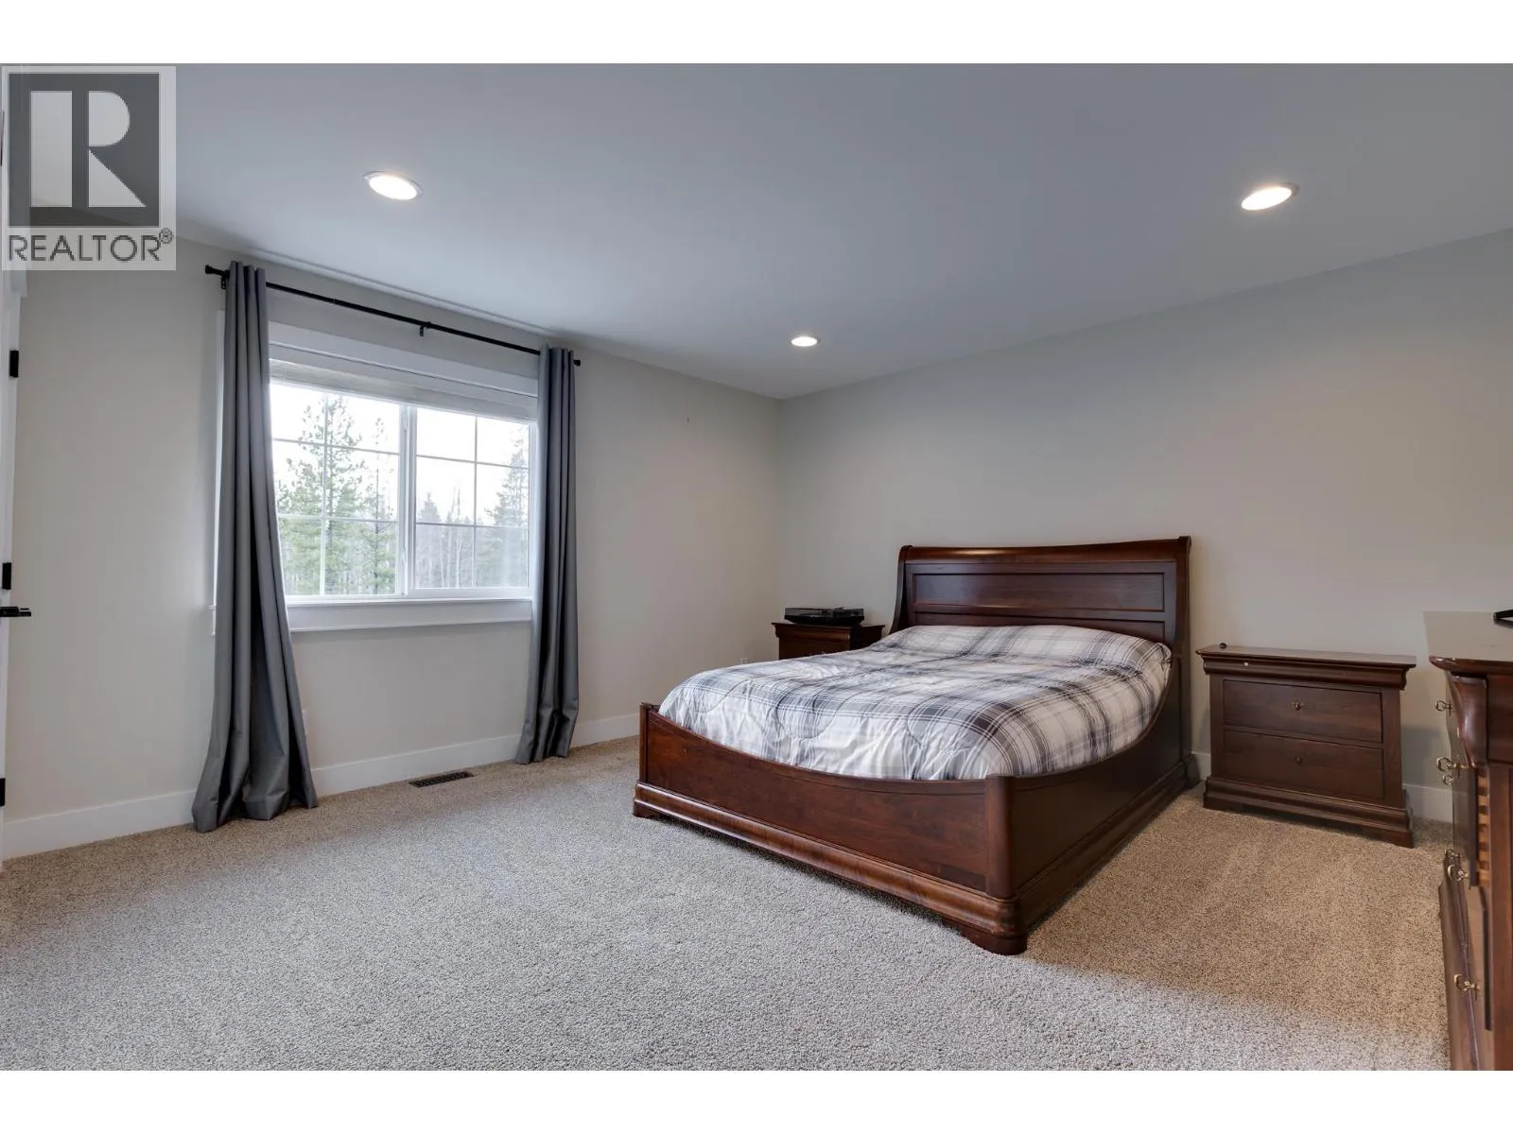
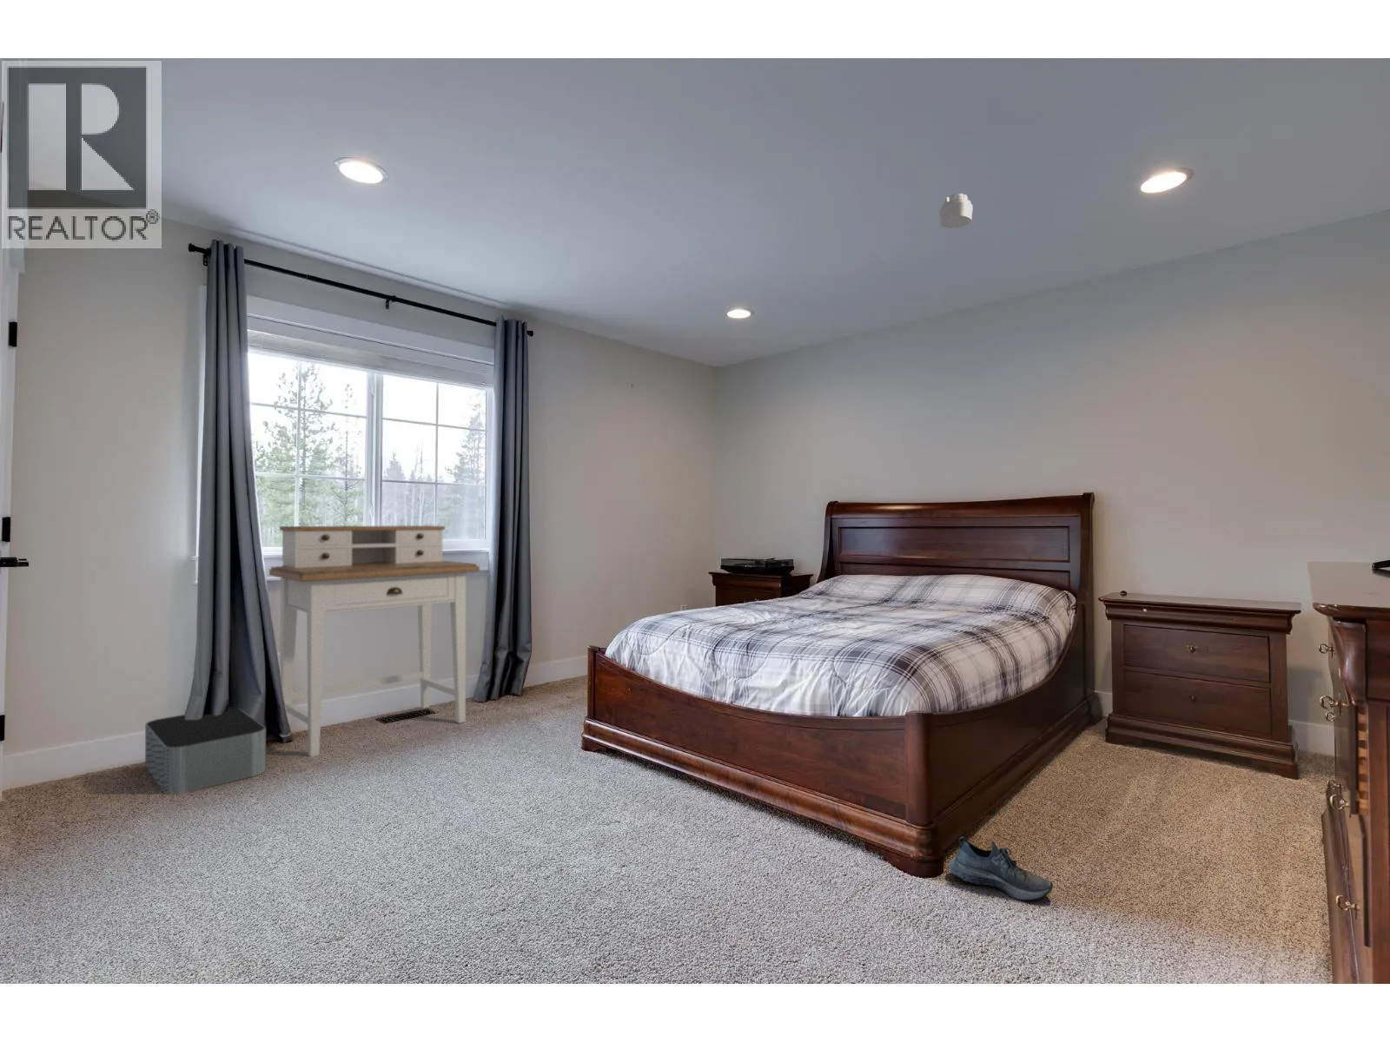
+ smoke detector [938,193,974,229]
+ storage bin [144,708,267,796]
+ shoe [948,835,1054,901]
+ desk [268,524,480,757]
